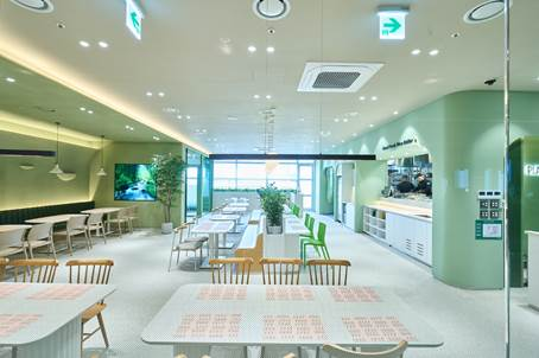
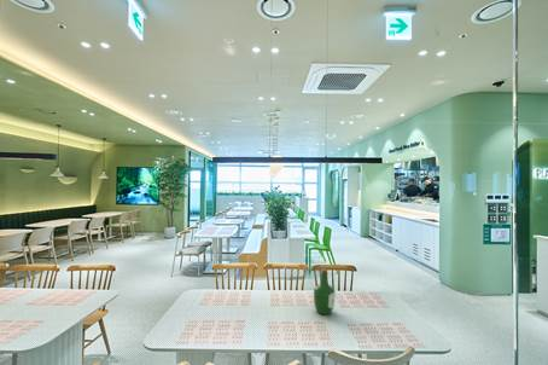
+ wine bottle [313,267,336,315]
